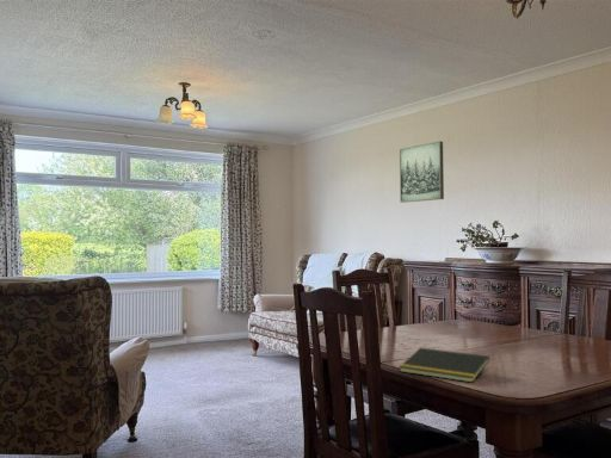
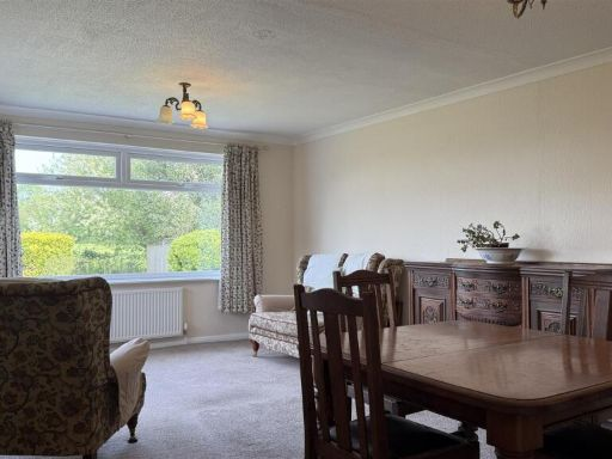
- wall art [399,140,445,204]
- notepad [399,347,490,384]
